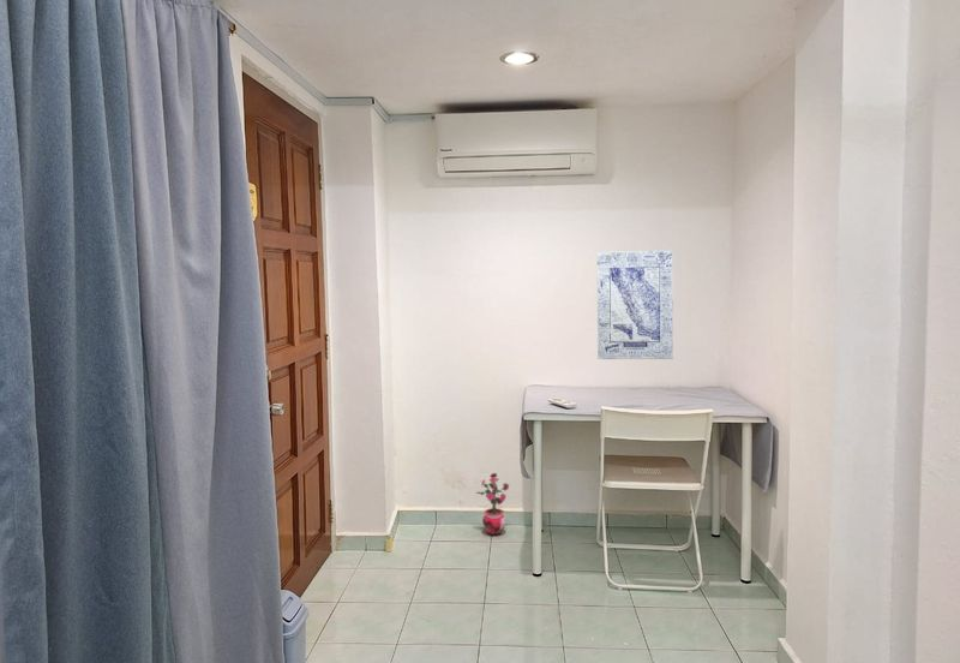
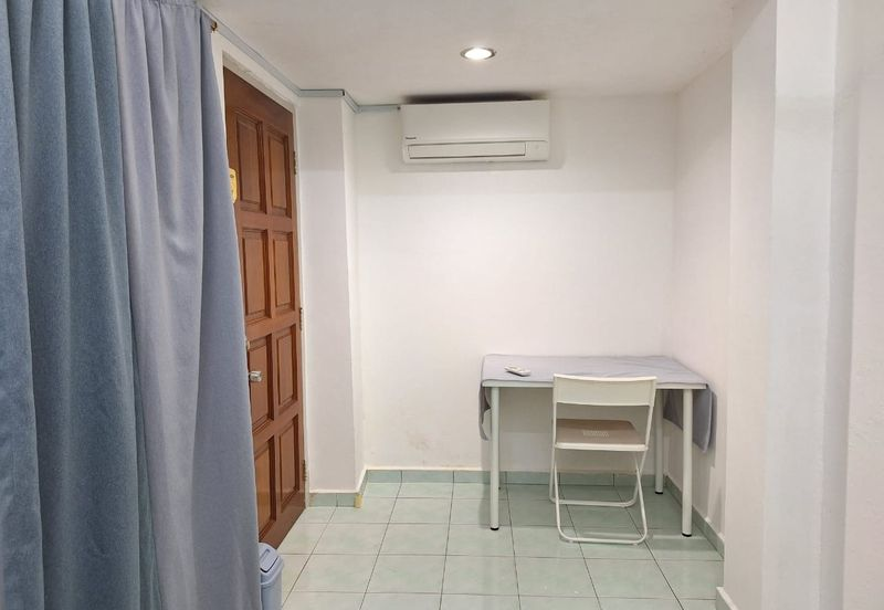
- potted plant [474,471,510,537]
- wall art [596,249,674,360]
